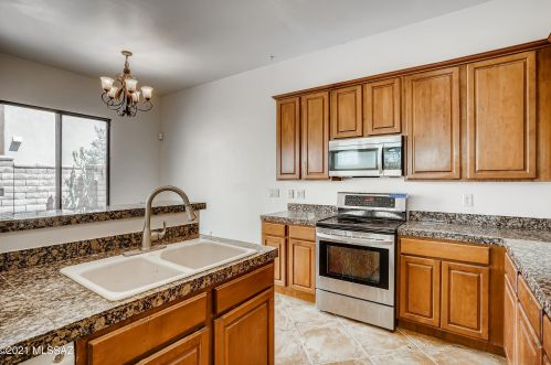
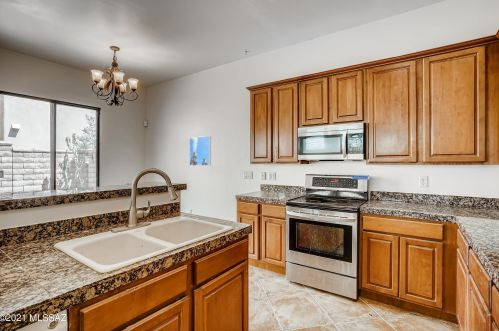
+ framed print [188,135,212,167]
